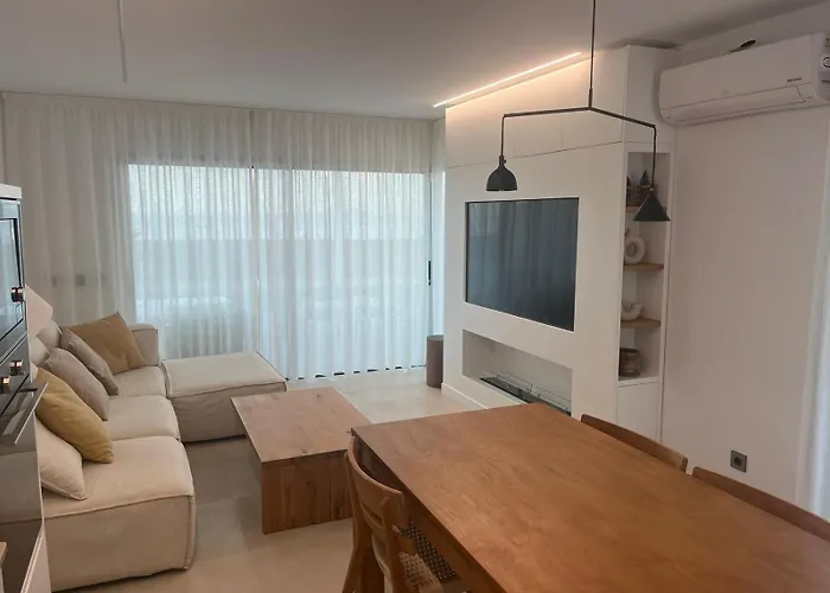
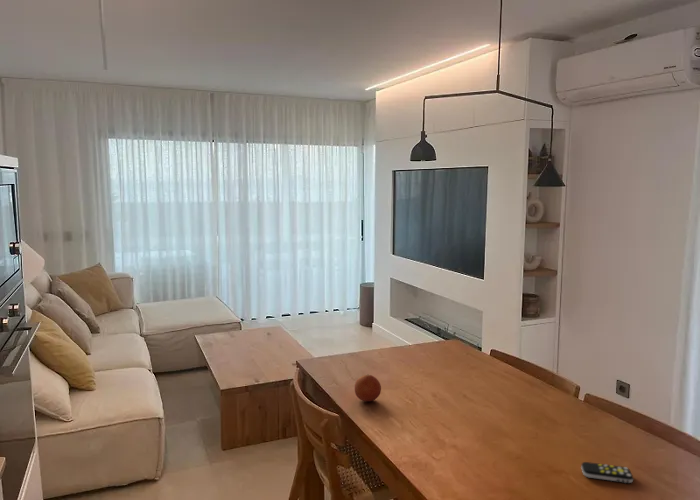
+ fruit [353,374,382,402]
+ remote control [580,461,634,484]
